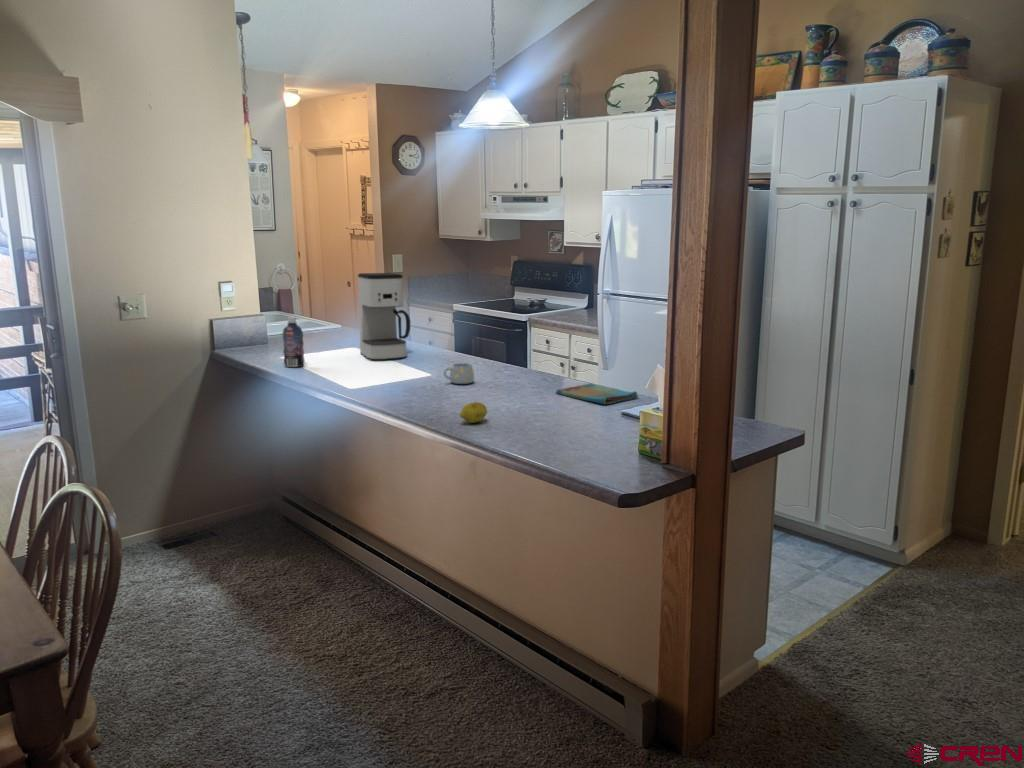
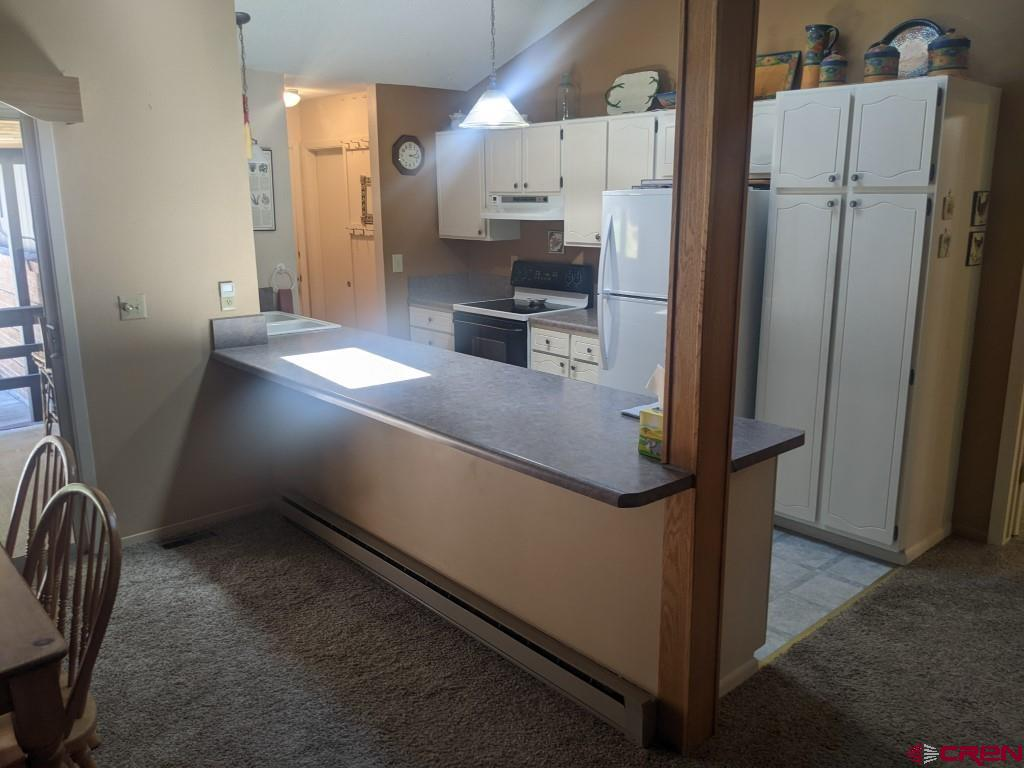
- bottle [281,316,306,368]
- dish towel [555,382,639,405]
- coffee maker [357,272,411,361]
- mug [443,362,475,385]
- fruit [458,401,488,424]
